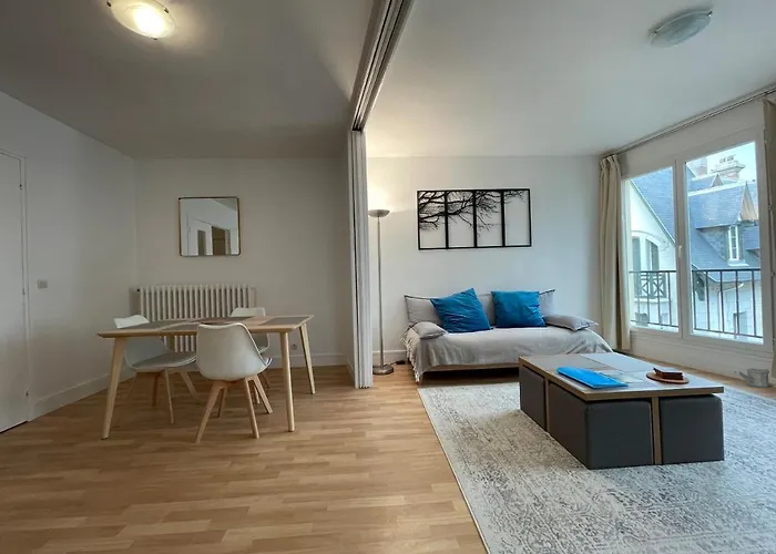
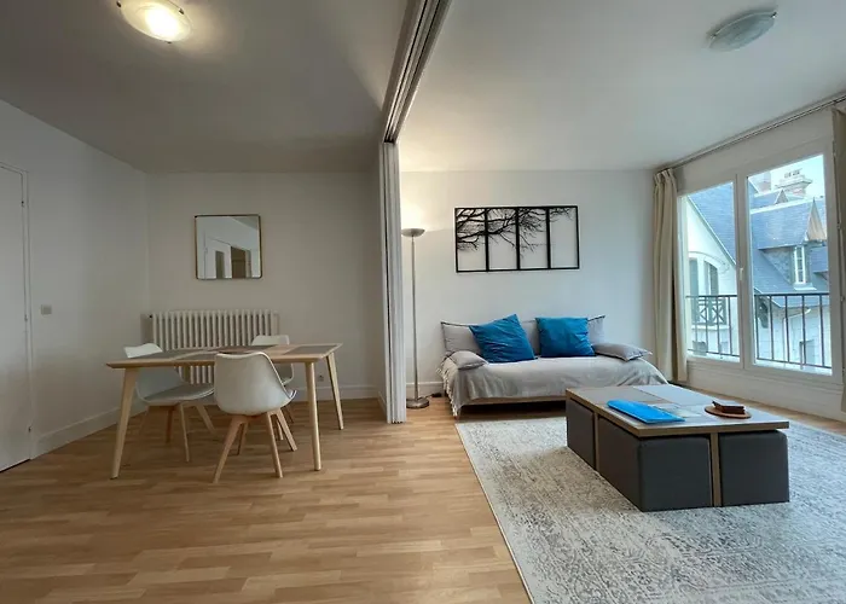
- watering can [733,368,770,389]
